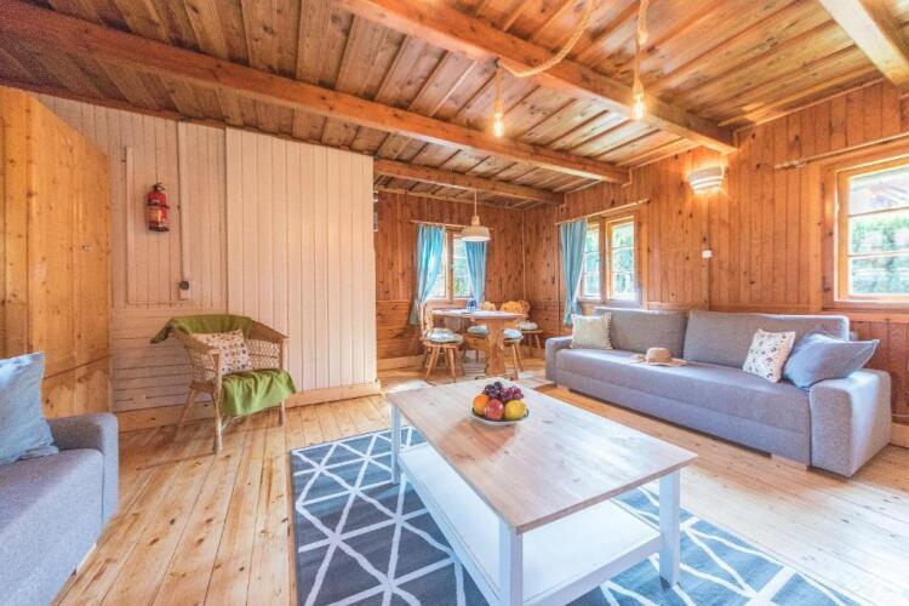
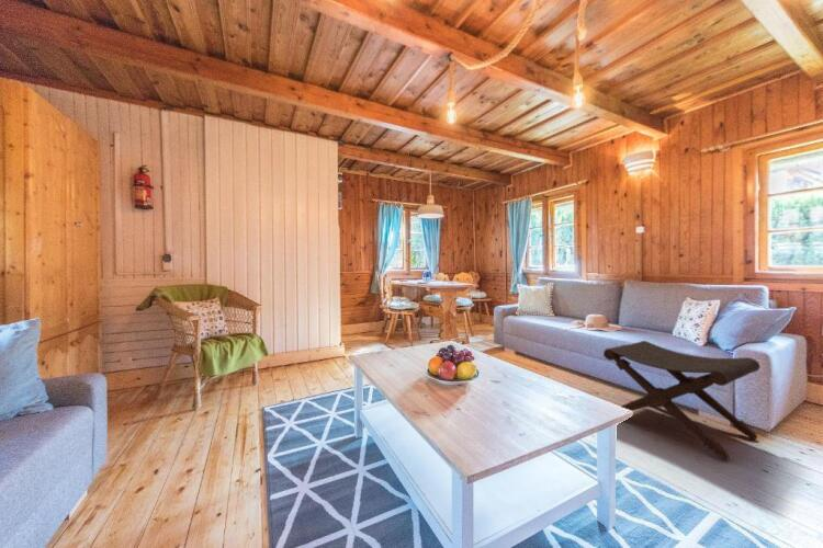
+ footstool [602,340,760,461]
